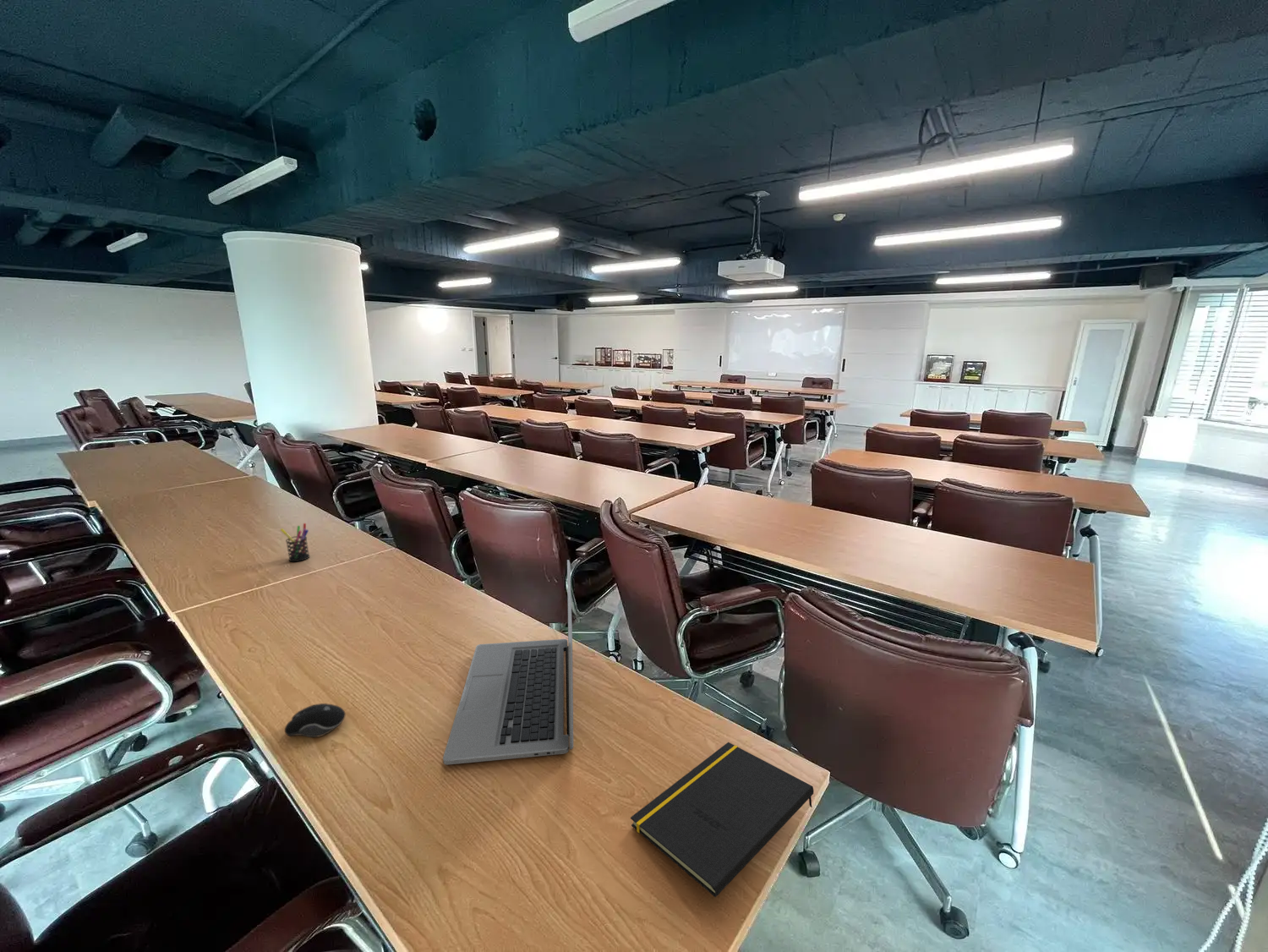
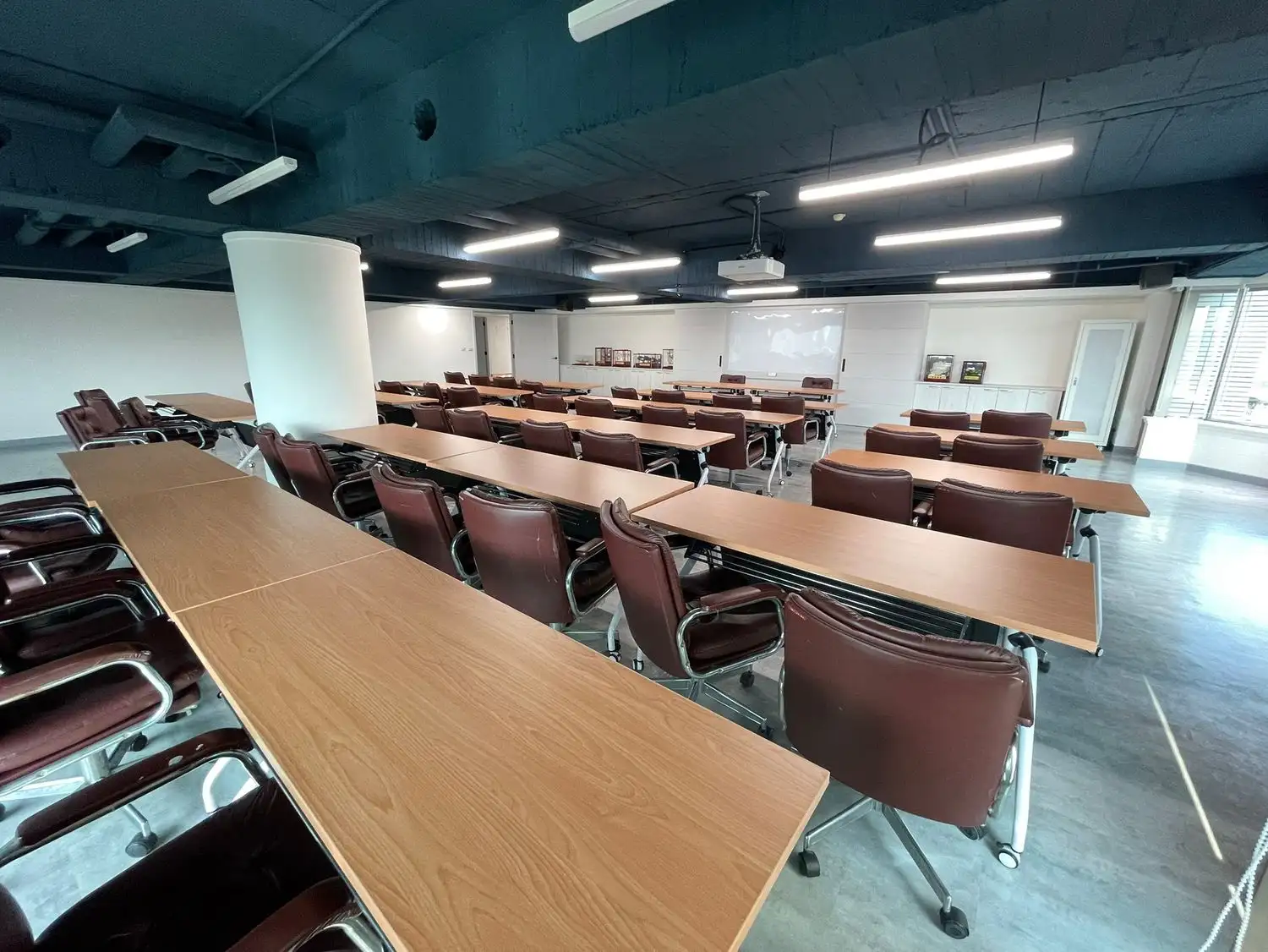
- computer mouse [284,703,347,738]
- notepad [630,741,815,898]
- pen holder [279,523,310,562]
- laptop [442,559,574,765]
